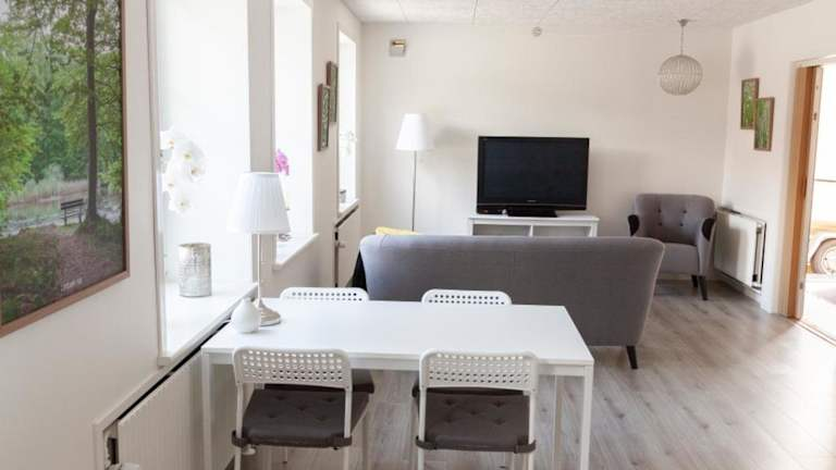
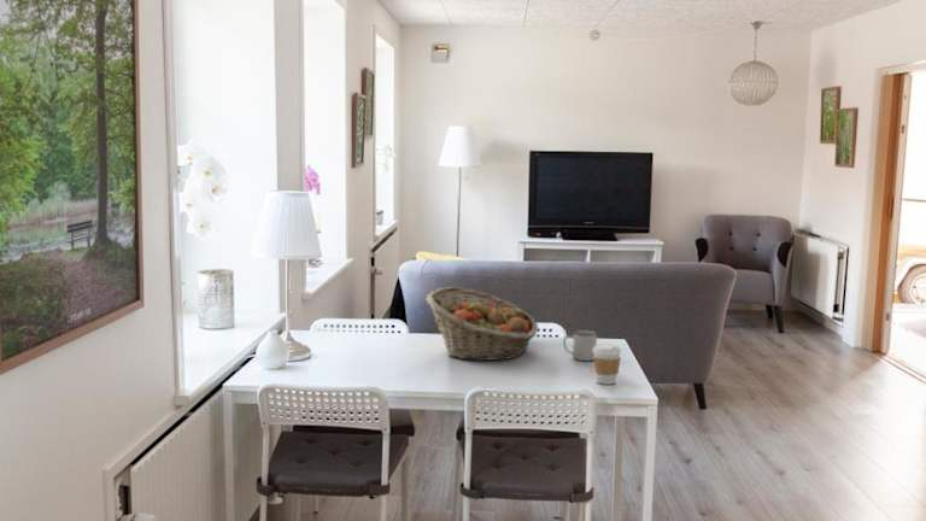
+ coffee cup [593,344,622,386]
+ mug [562,328,598,362]
+ fruit basket [426,286,539,362]
